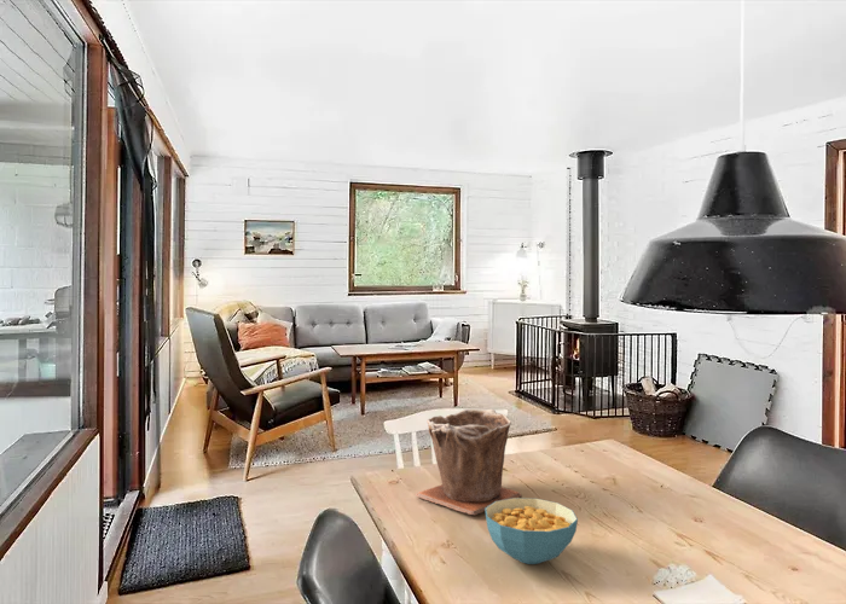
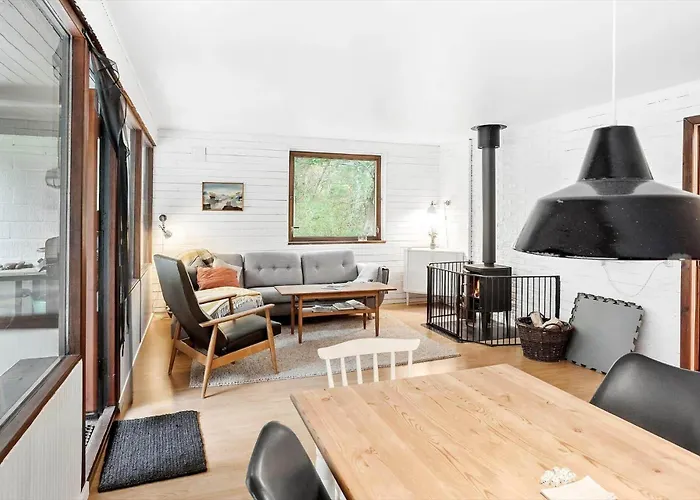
- plant pot [415,408,522,516]
- cereal bowl [485,496,579,565]
